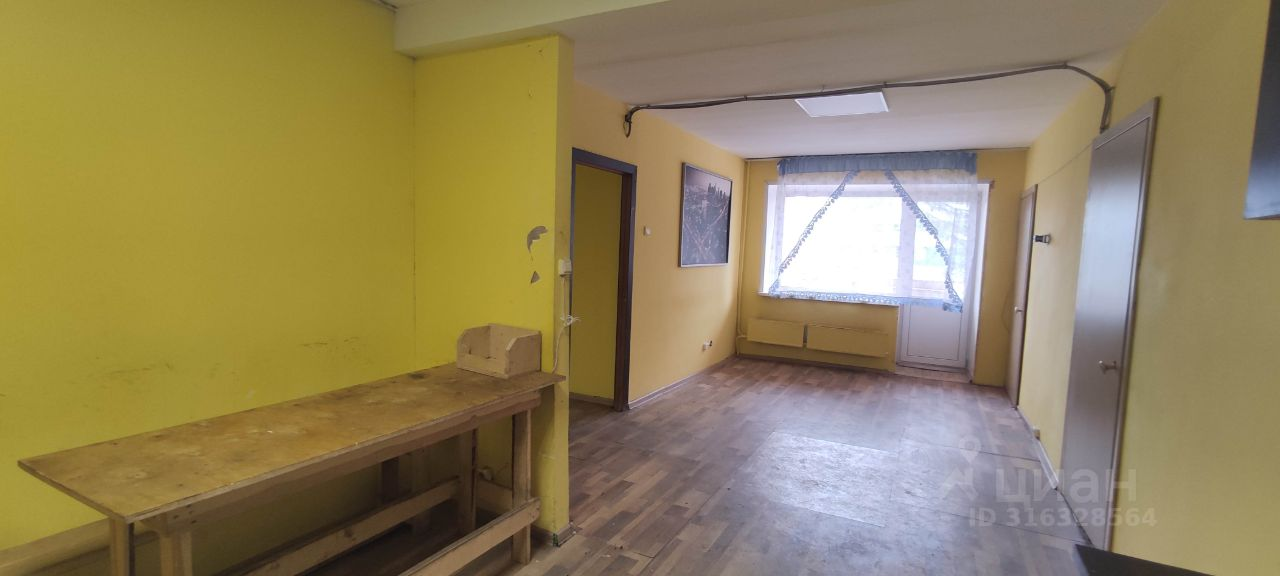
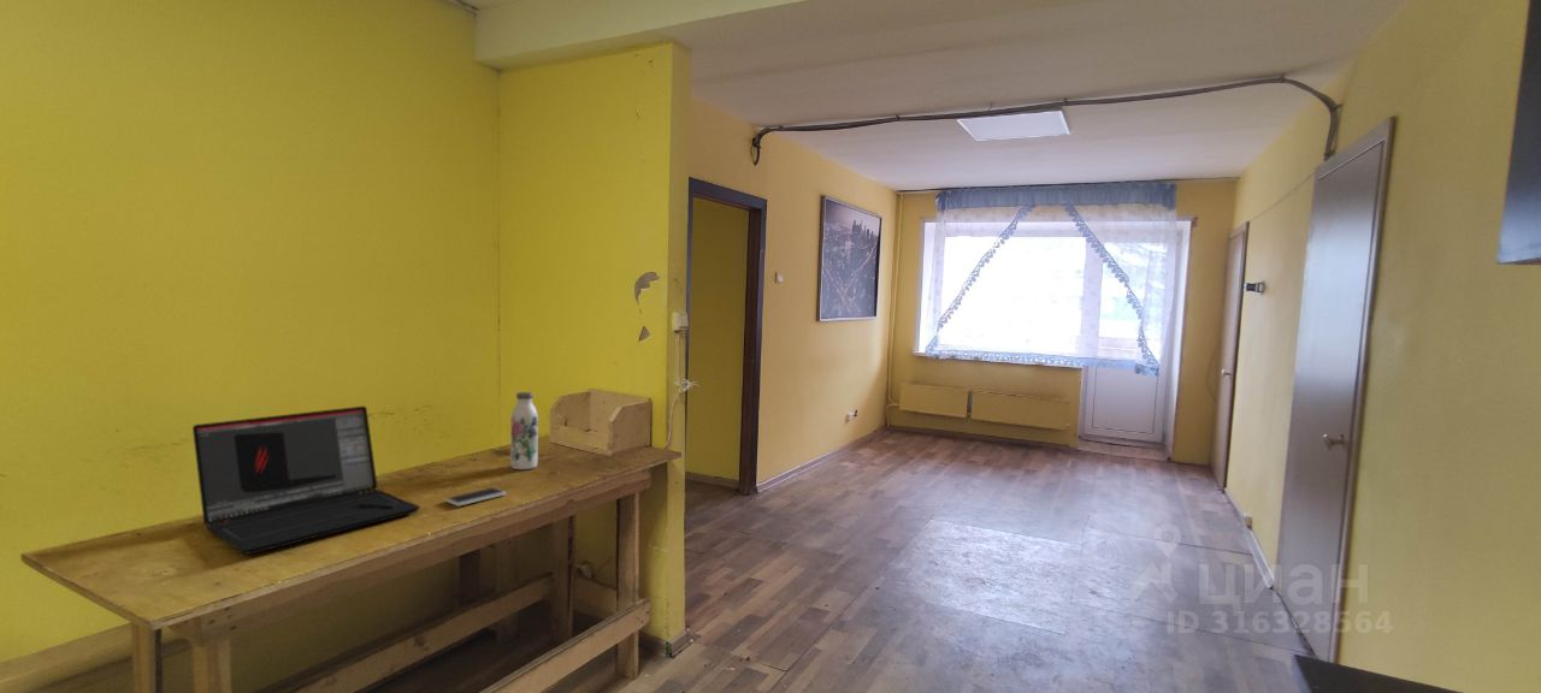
+ water bottle [509,391,539,470]
+ smartphone [444,486,507,508]
+ laptop [191,405,421,556]
